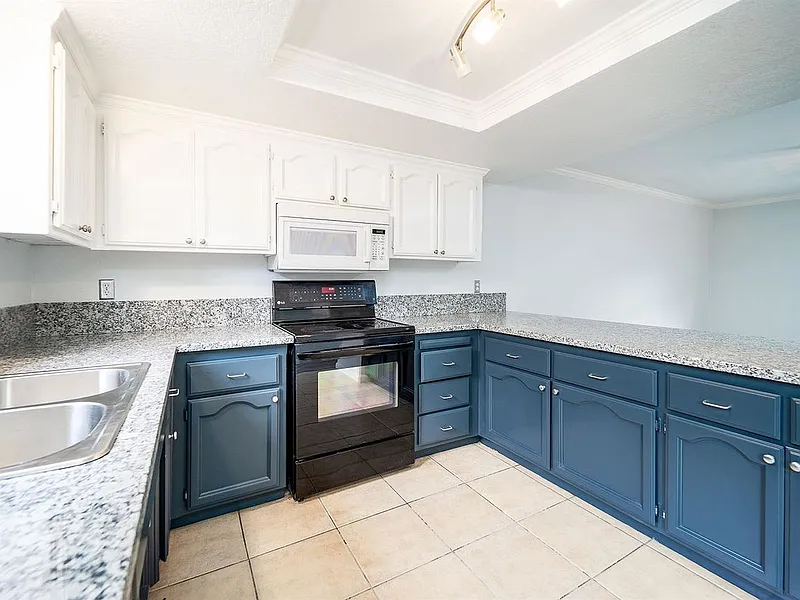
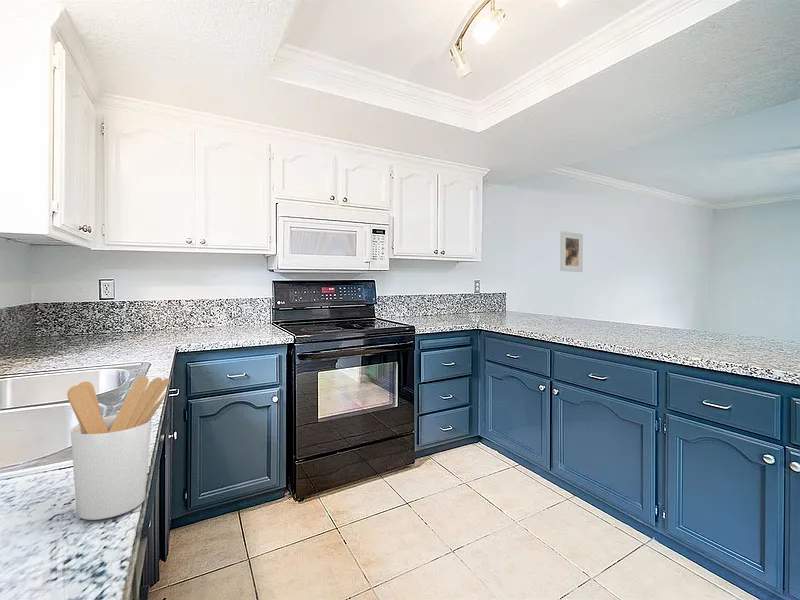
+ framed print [559,230,584,273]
+ utensil holder [66,376,171,521]
